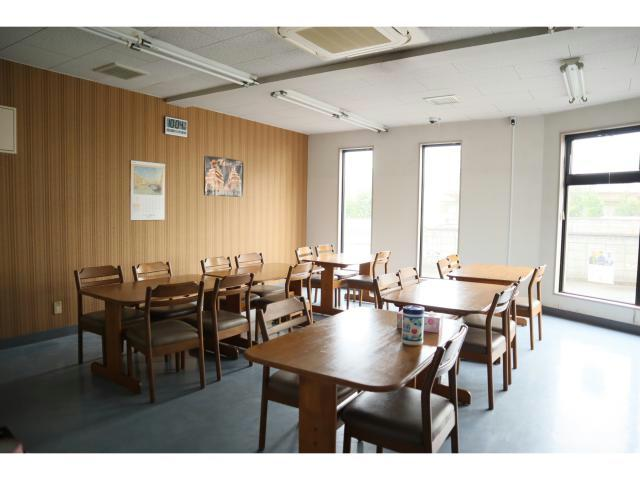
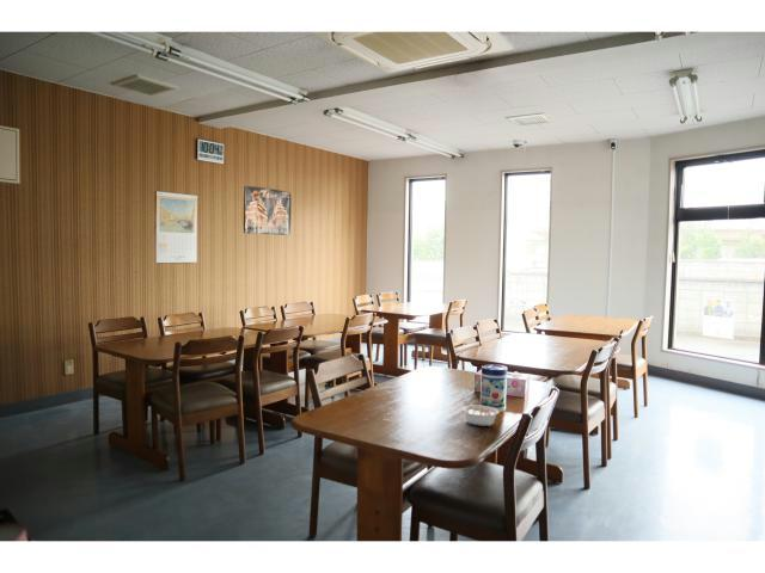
+ legume [460,400,501,427]
